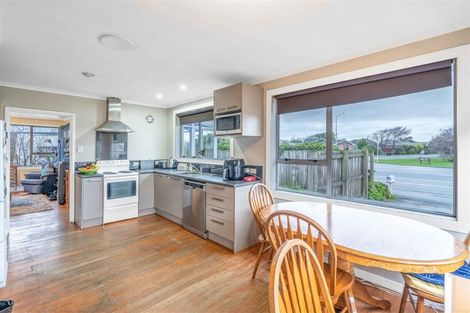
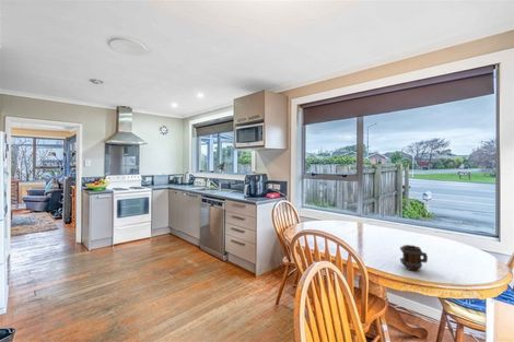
+ mug [399,244,429,272]
